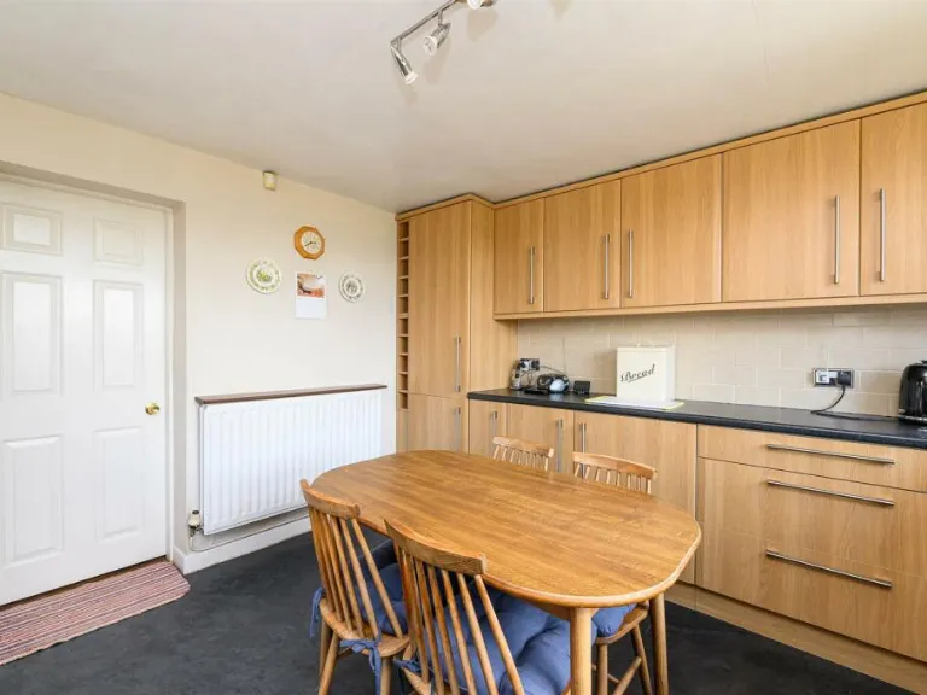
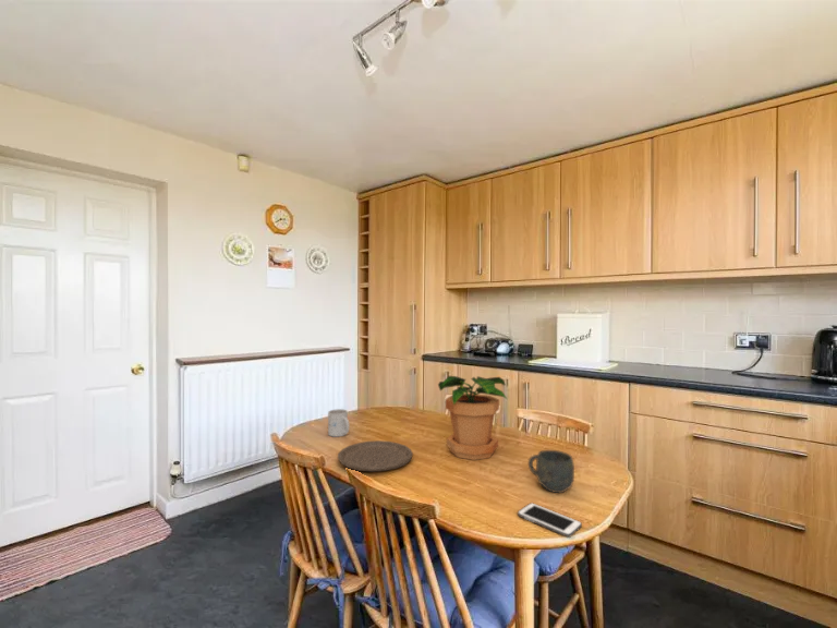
+ plate [337,439,414,472]
+ potted plant [437,375,508,461]
+ mug [327,408,350,437]
+ mug [527,449,575,494]
+ cell phone [517,502,583,539]
